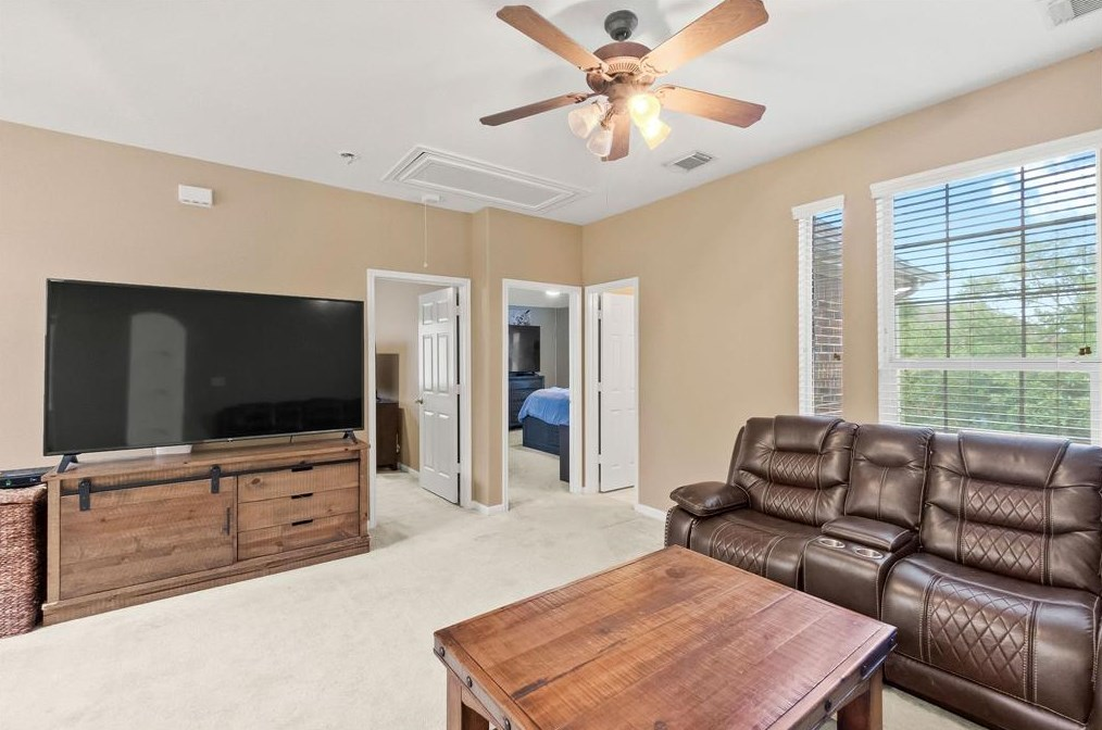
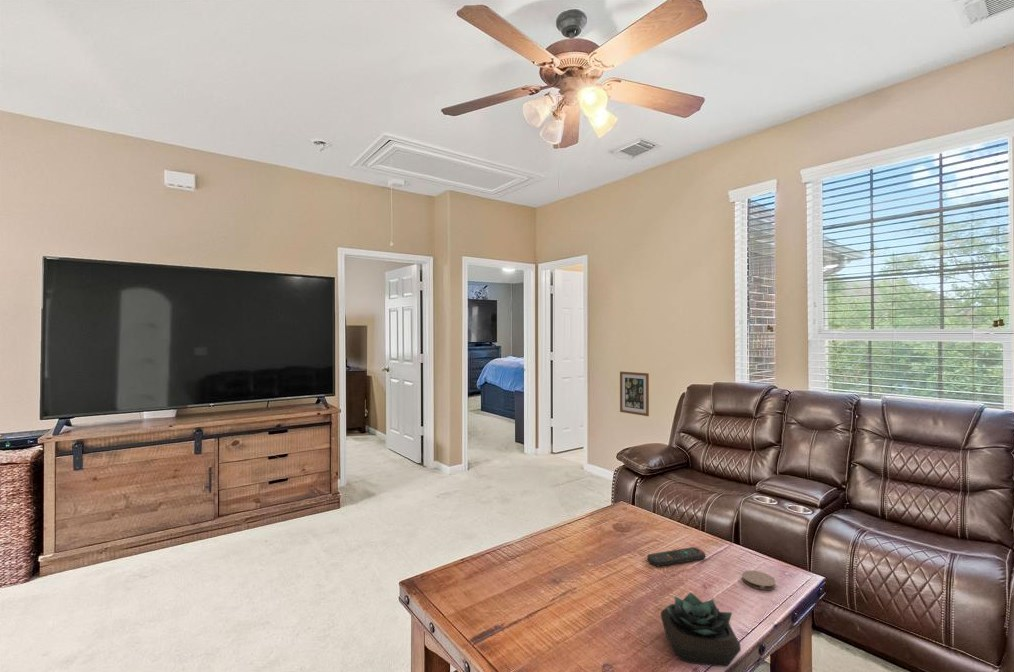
+ remote control [646,546,706,568]
+ wall art [619,370,650,417]
+ coaster [741,569,777,591]
+ succulent plant [660,591,742,667]
